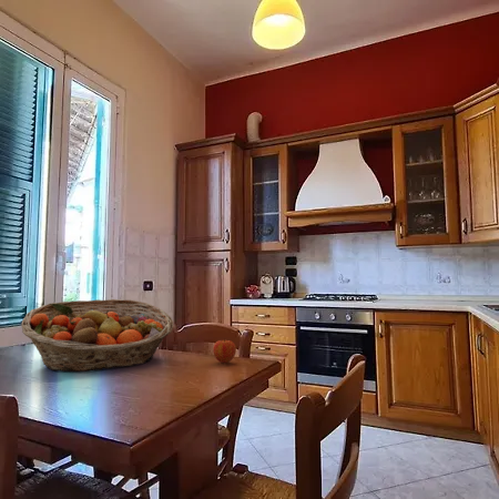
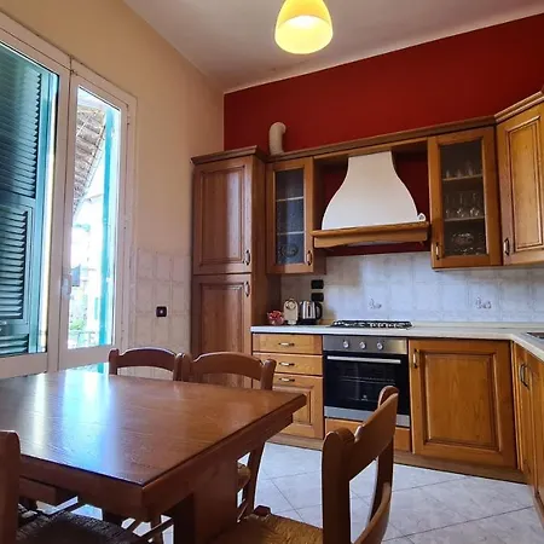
- apple [212,338,237,364]
- fruit basket [20,298,174,373]
